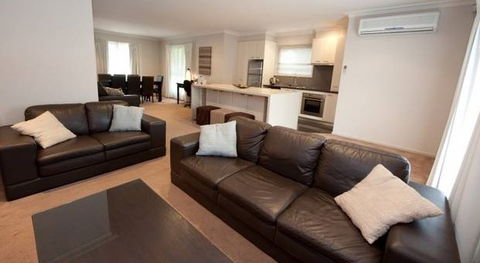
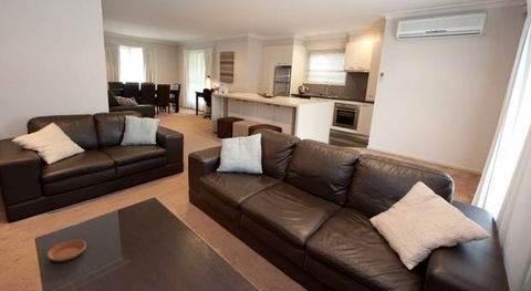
+ saucer [46,239,87,262]
